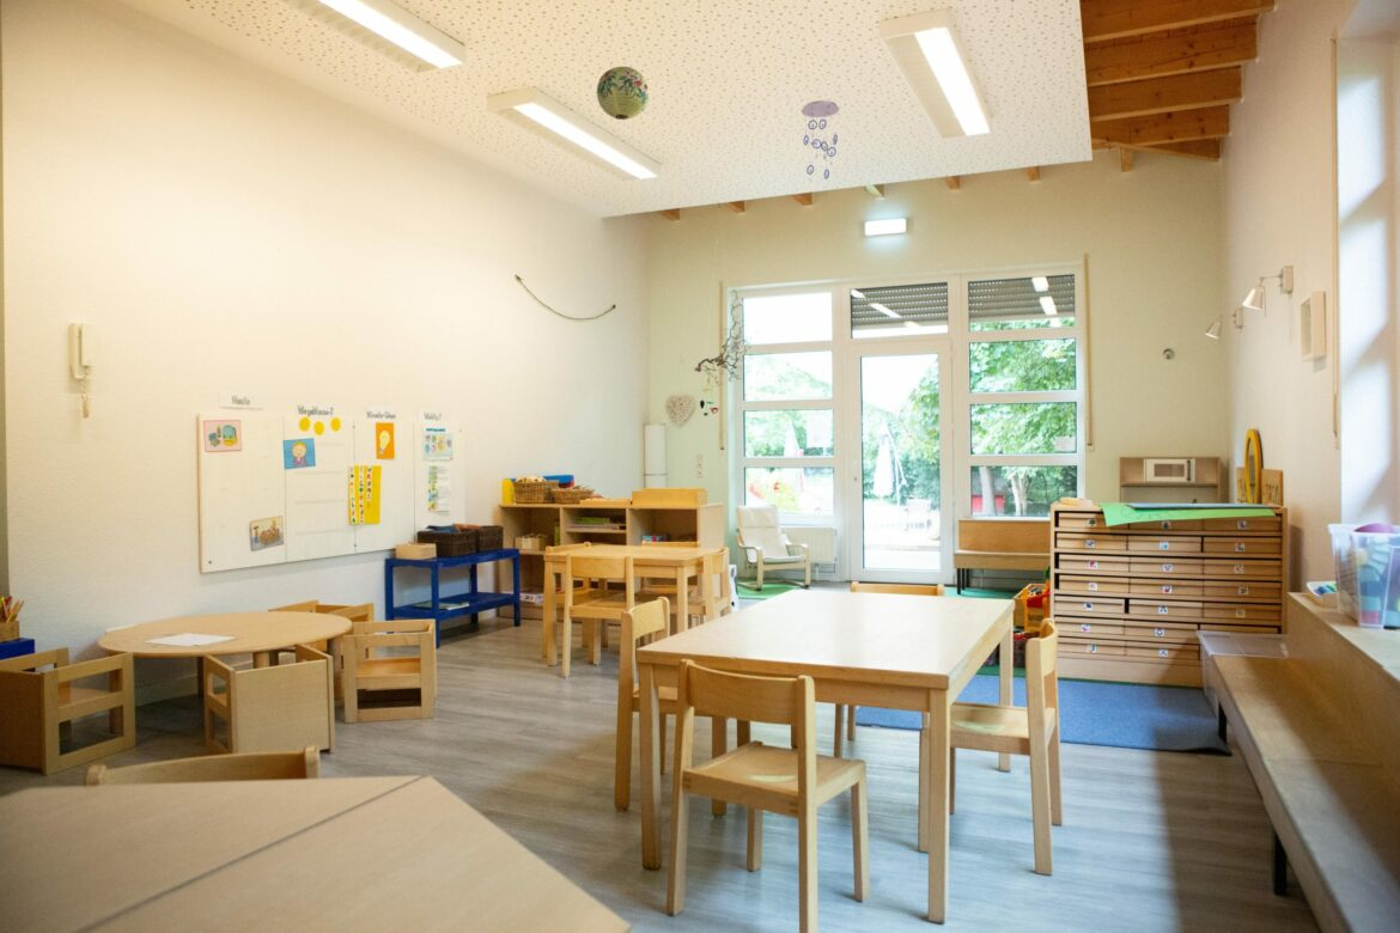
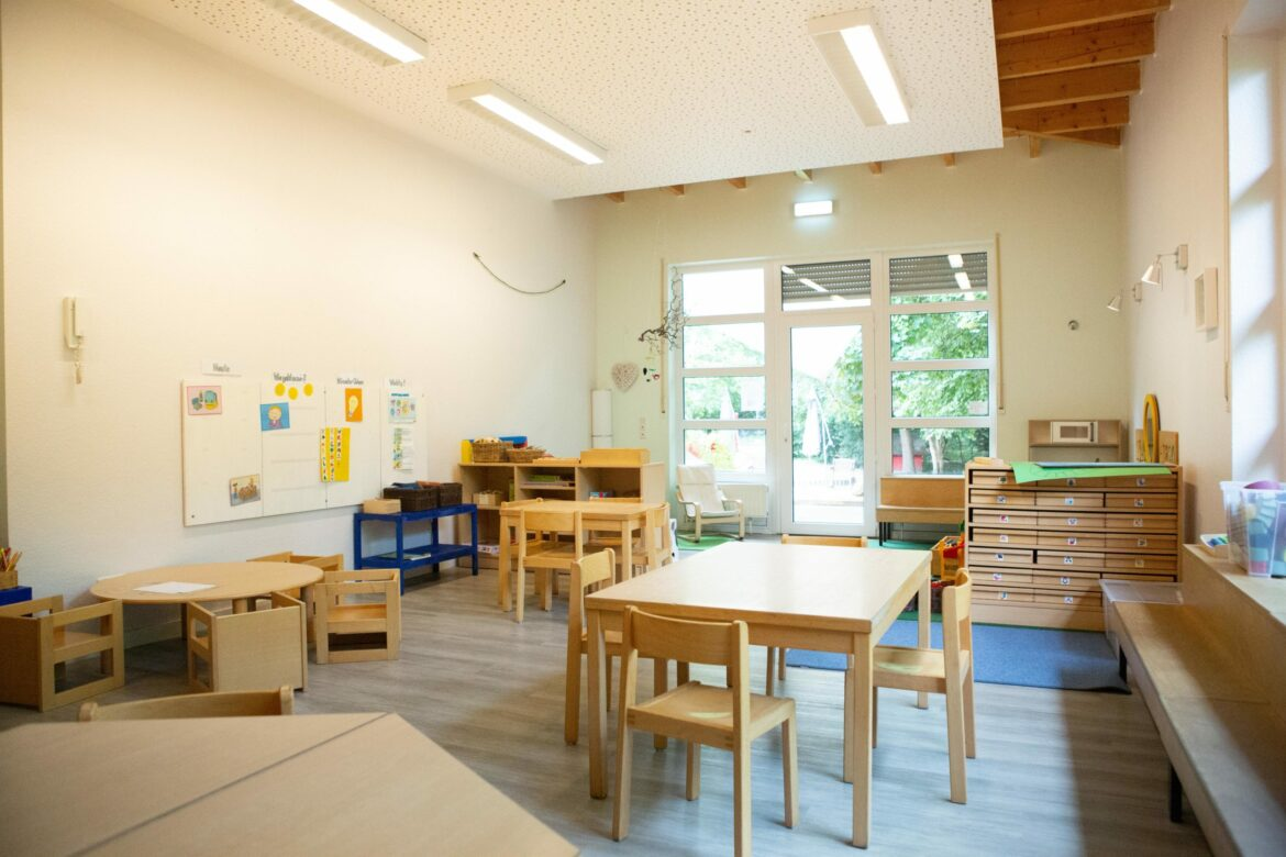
- paper lantern [596,66,651,121]
- ceiling mobile [801,99,840,188]
